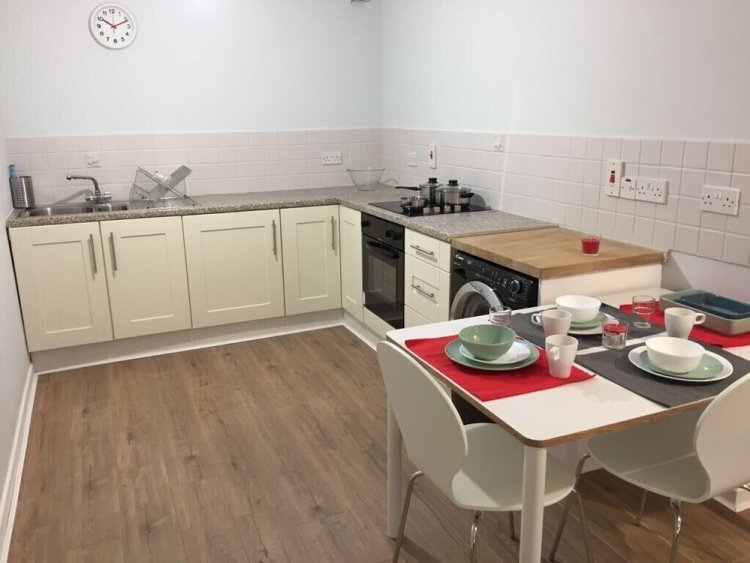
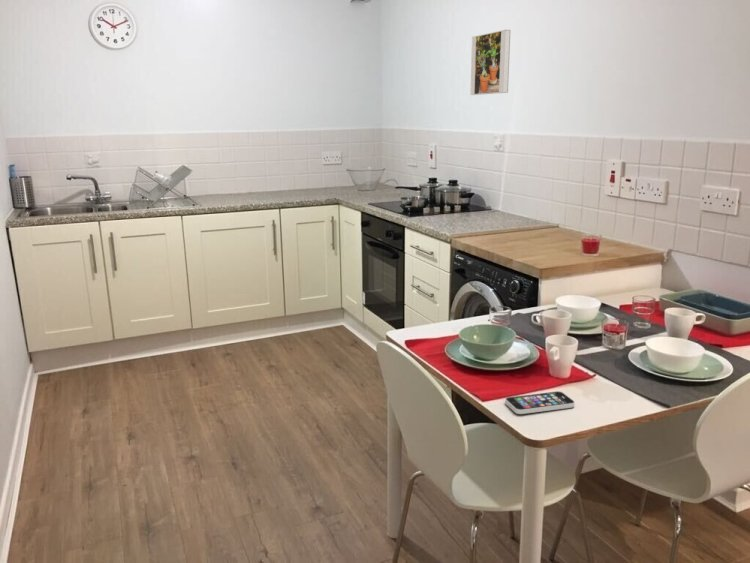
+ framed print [470,29,511,96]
+ smartphone [504,390,575,415]
